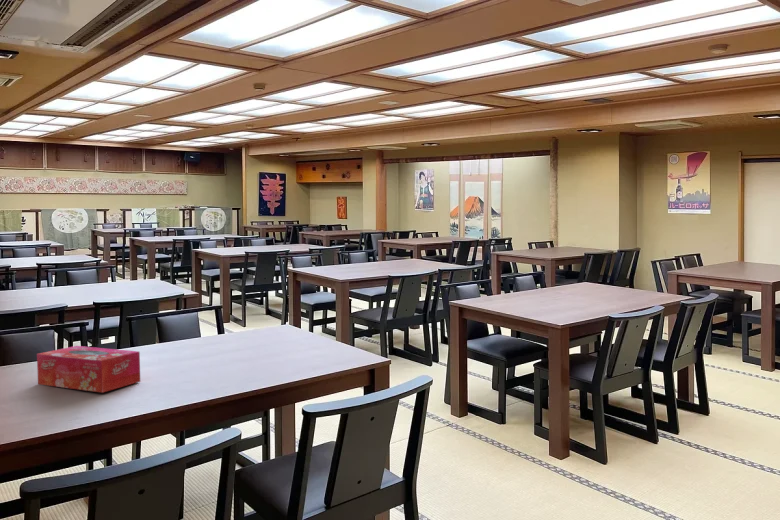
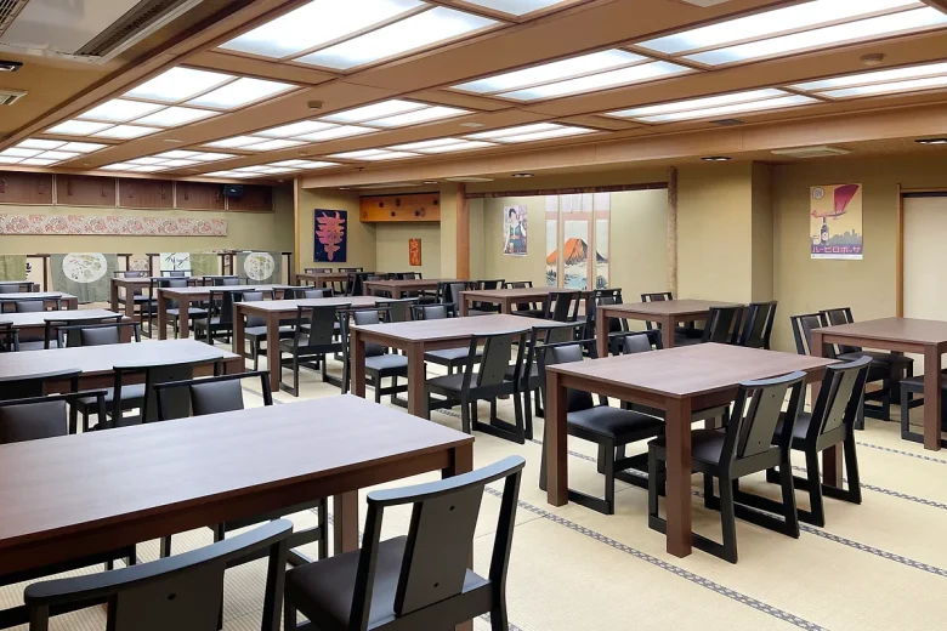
- tissue box [36,345,141,394]
